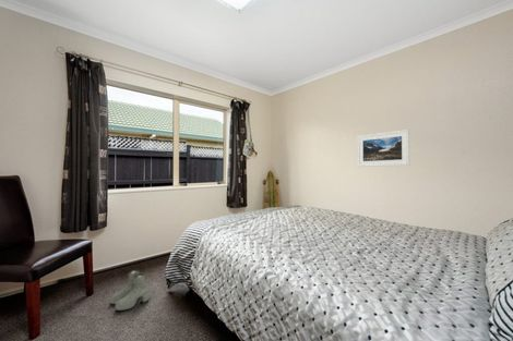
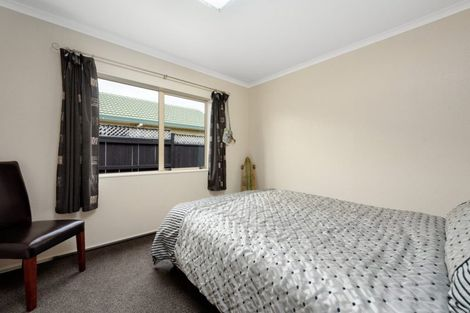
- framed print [356,129,410,168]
- boots [110,269,151,312]
